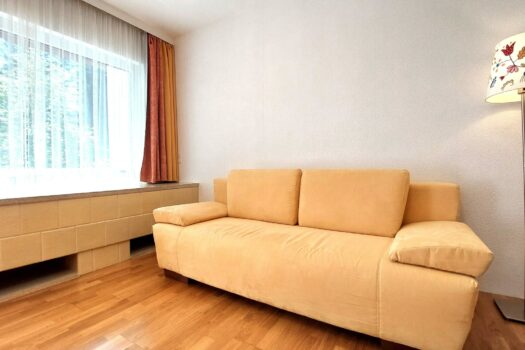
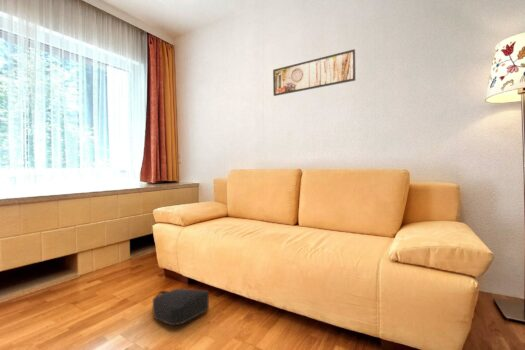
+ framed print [272,48,356,97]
+ backpack [152,287,210,326]
